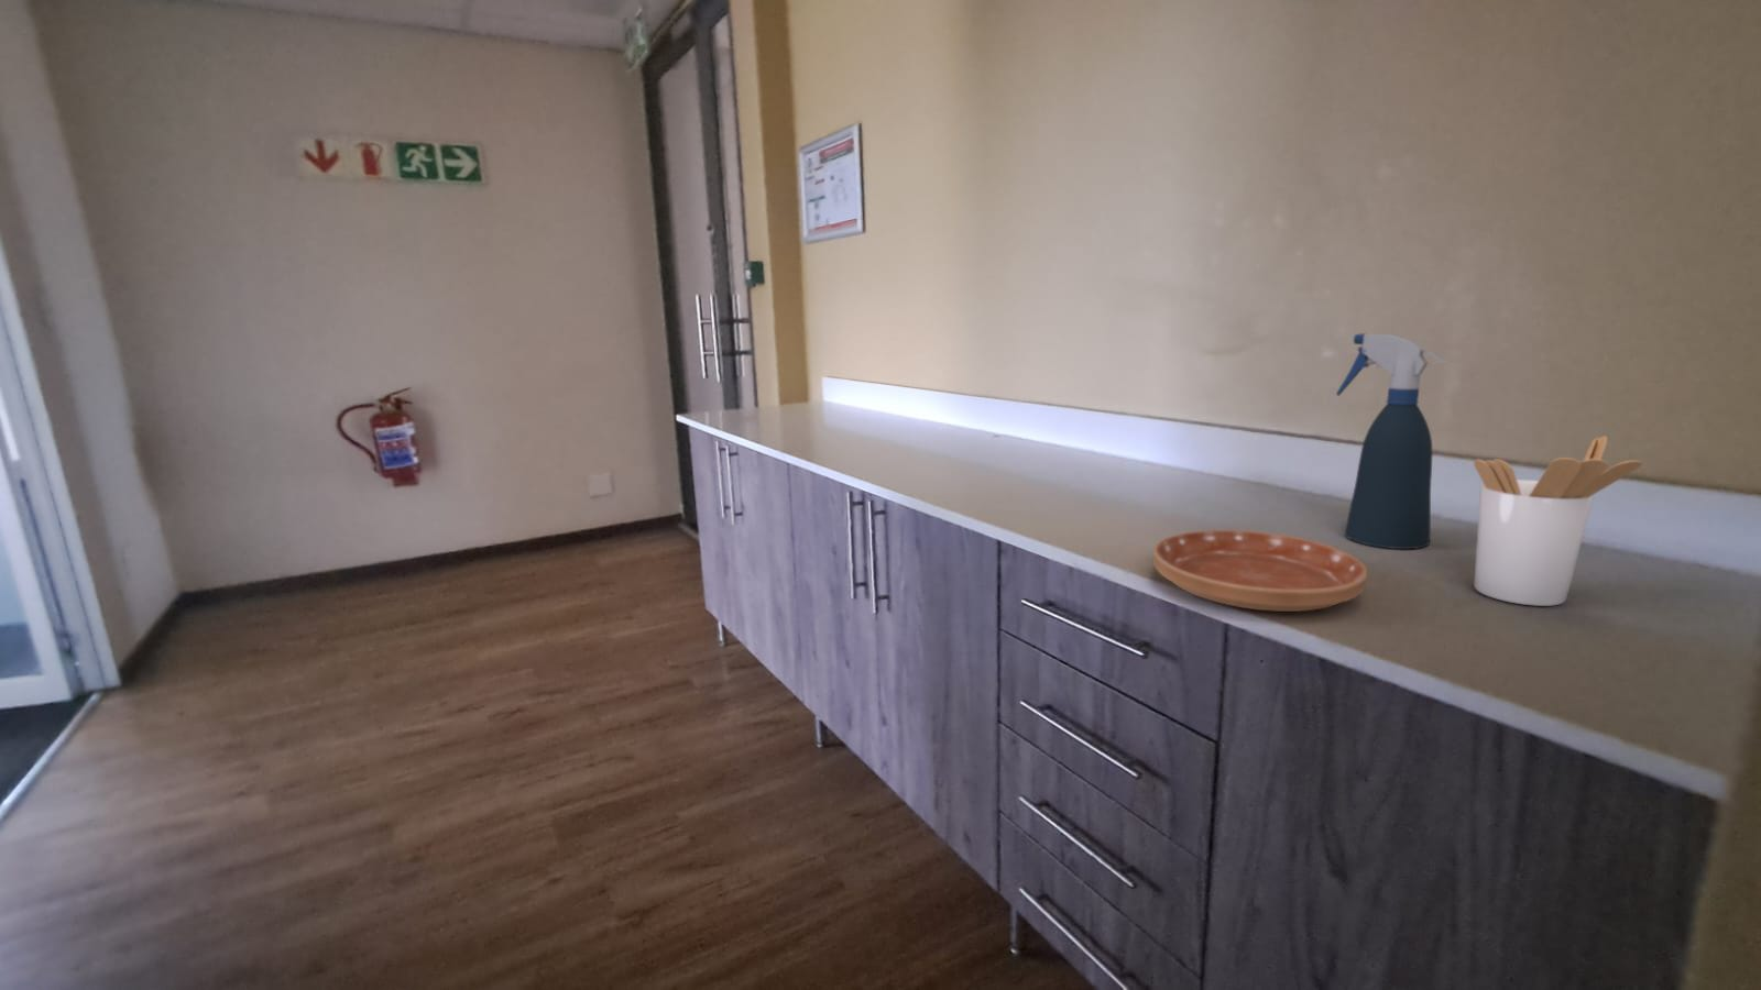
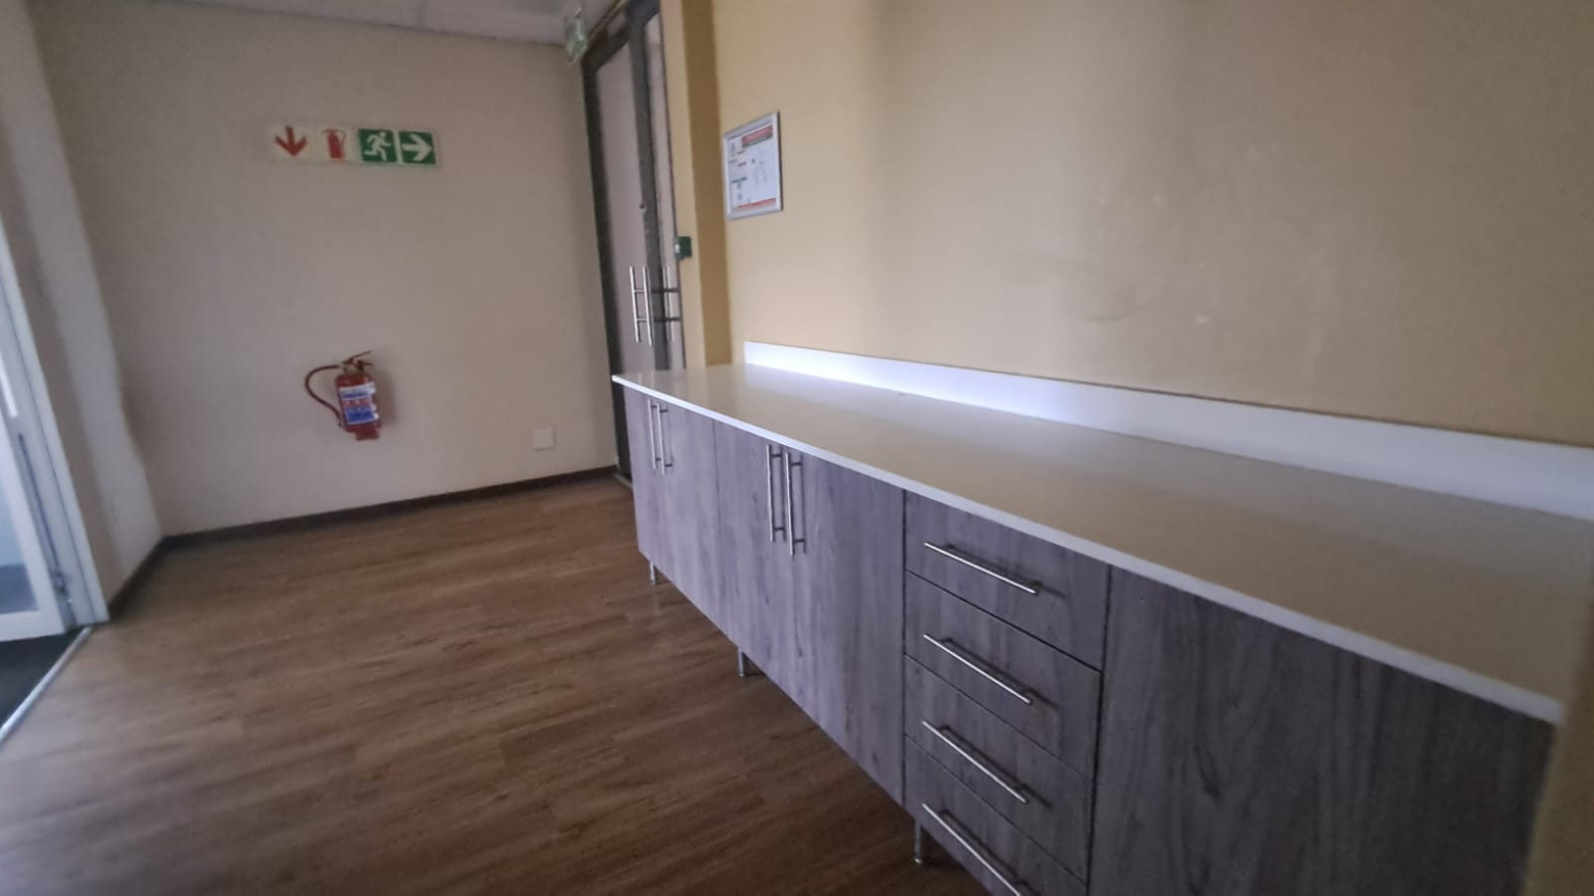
- saucer [1153,529,1368,613]
- utensil holder [1473,434,1644,607]
- spray bottle [1335,332,1451,550]
